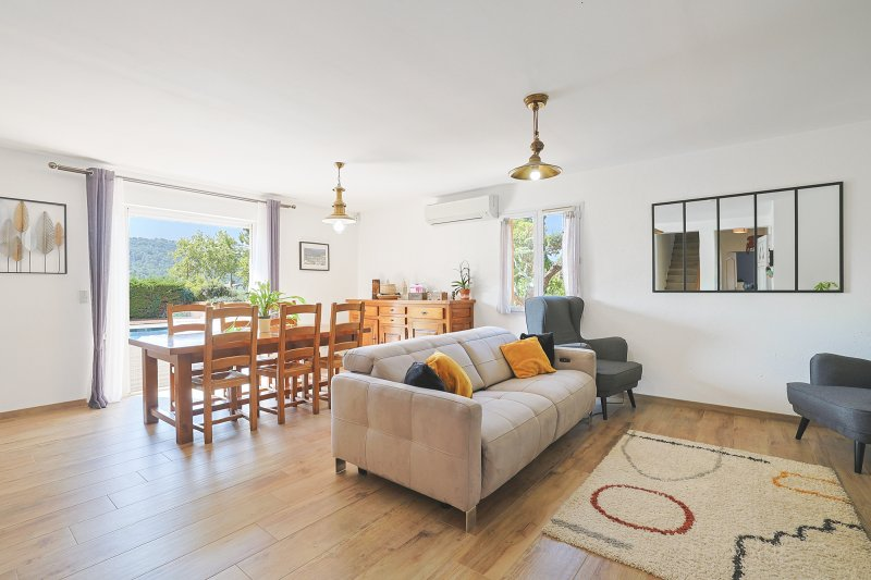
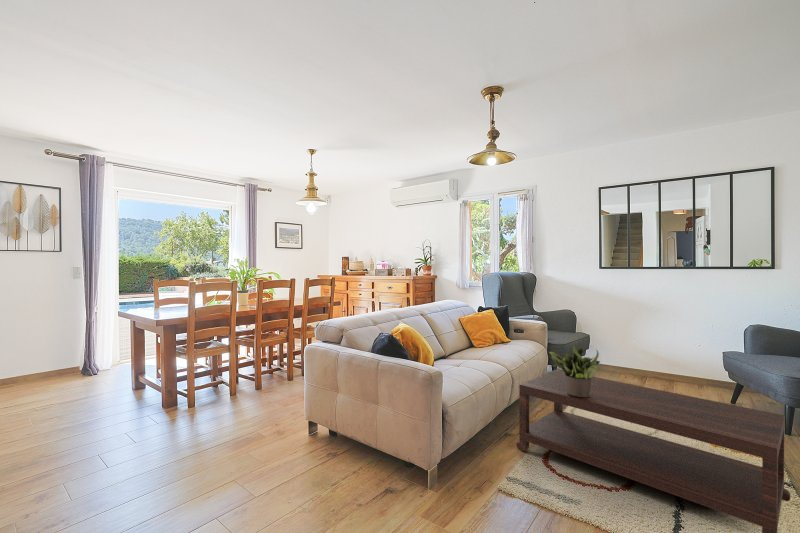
+ potted plant [548,345,601,397]
+ coffee table [515,368,791,533]
